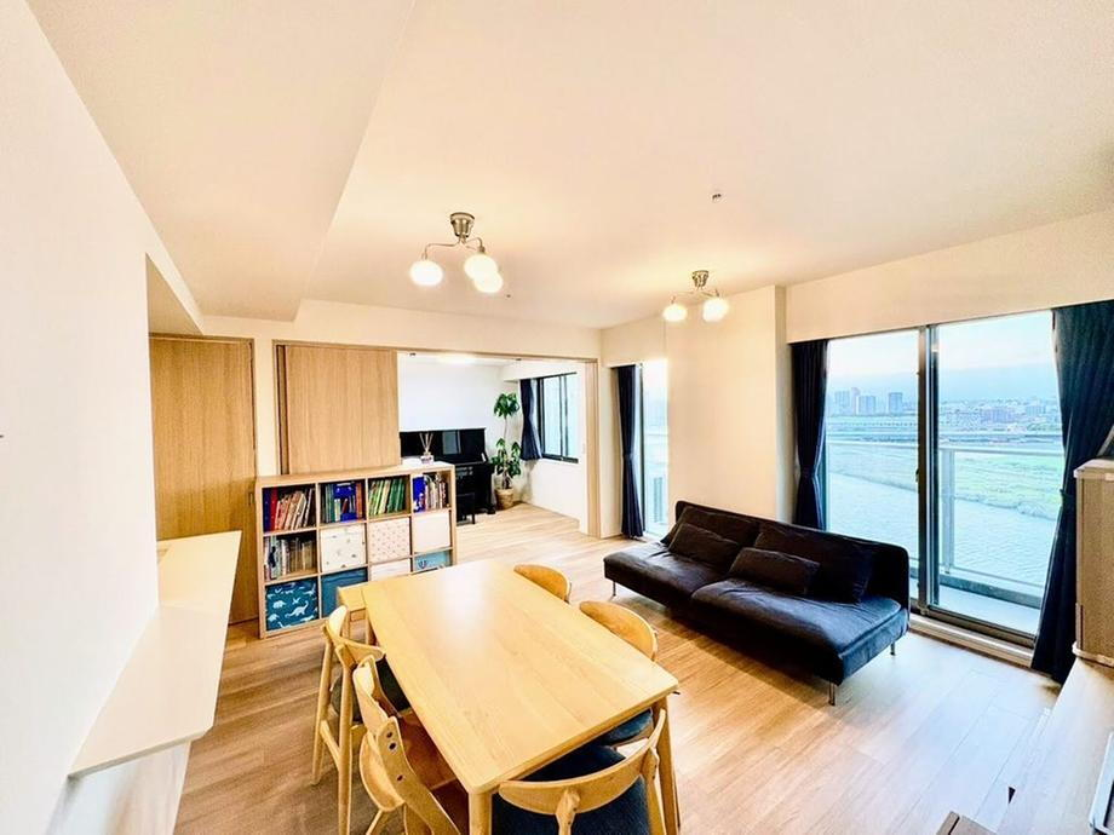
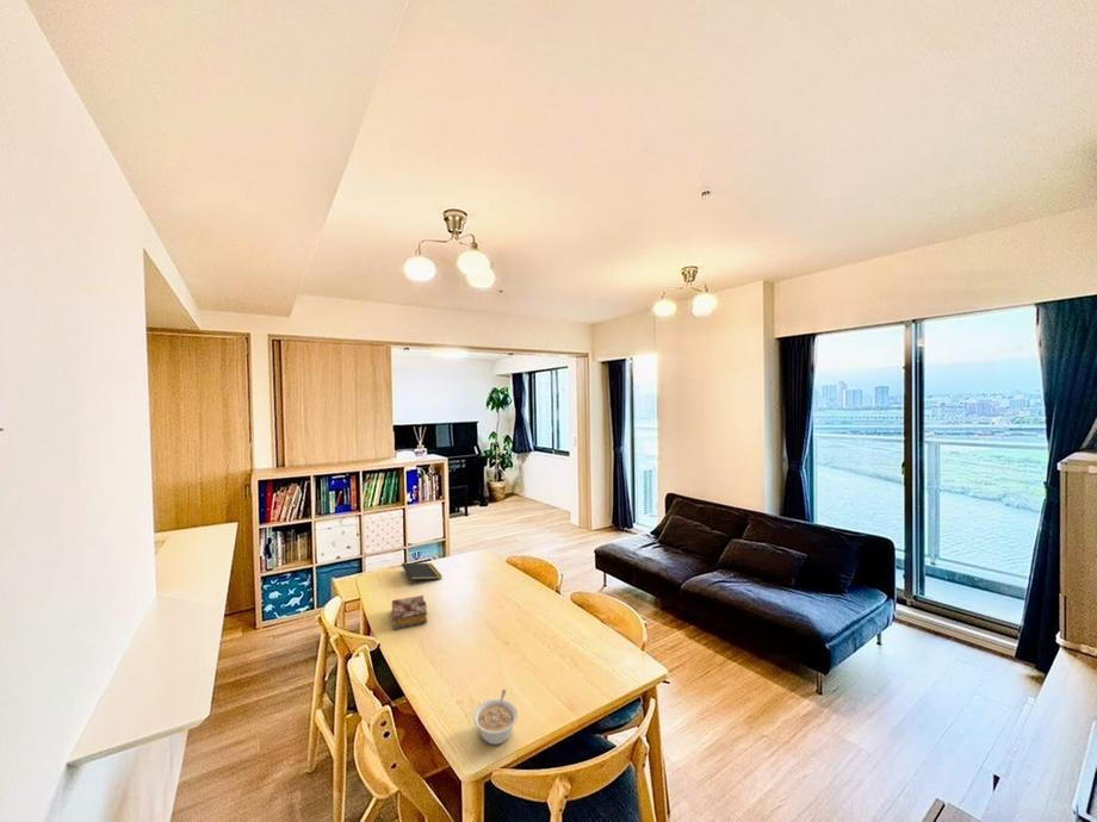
+ notepad [401,562,444,587]
+ book [391,594,428,630]
+ legume [472,689,519,746]
